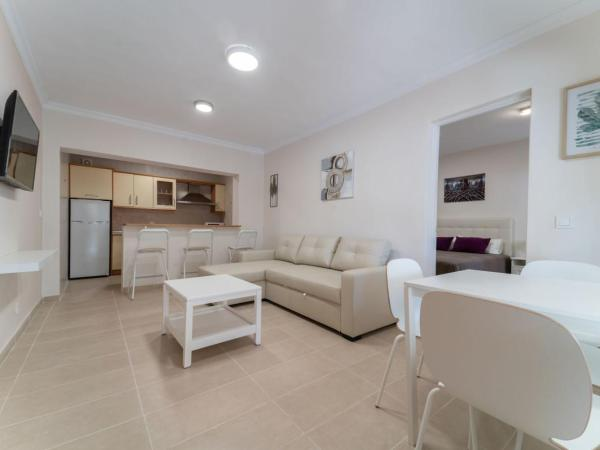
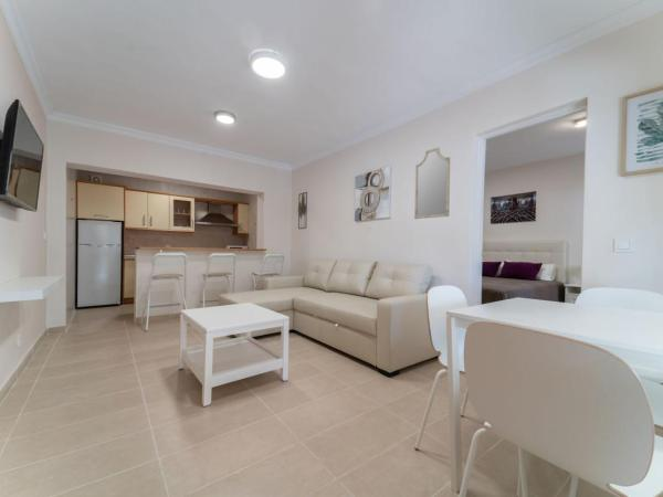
+ home mirror [413,146,451,220]
